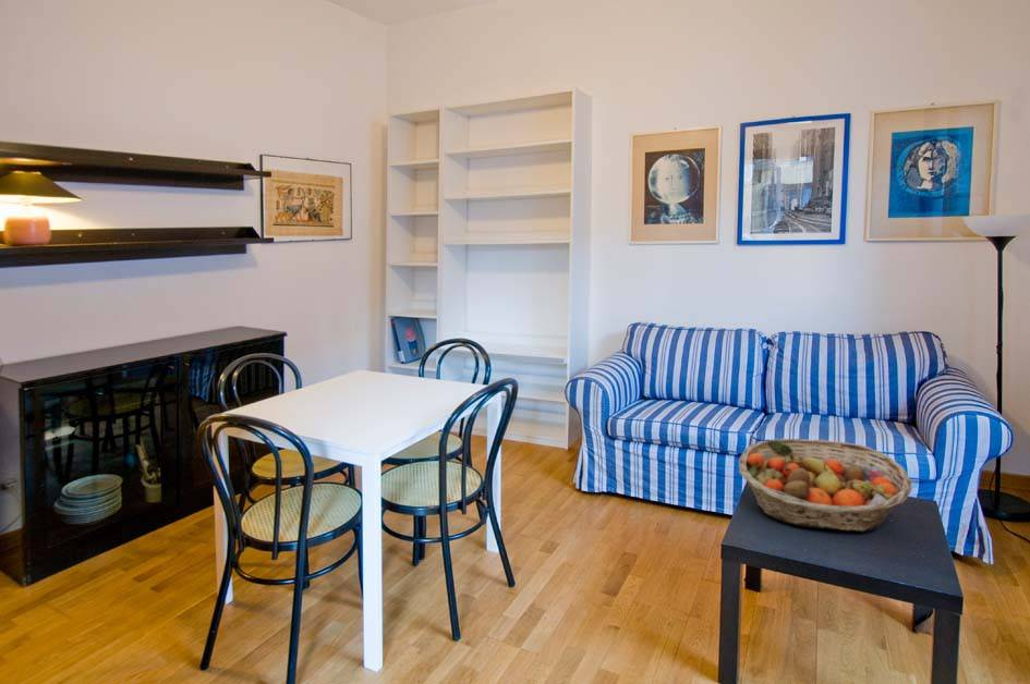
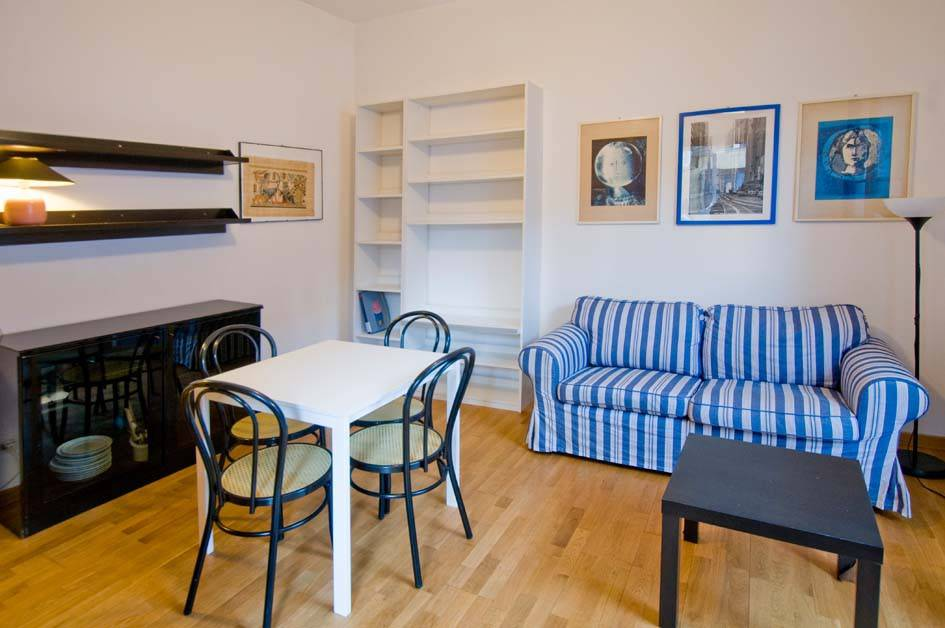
- fruit basket [738,438,913,533]
